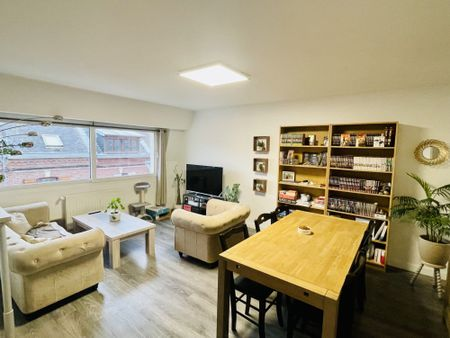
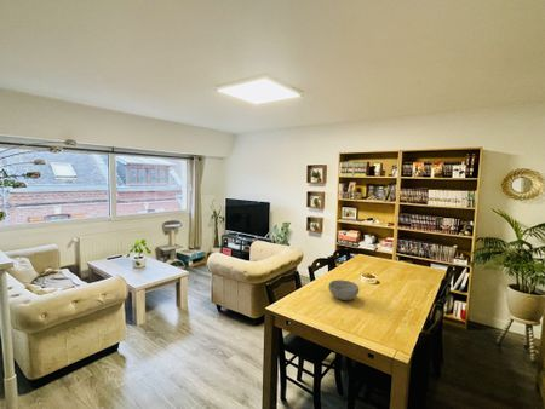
+ bowl [327,278,360,301]
